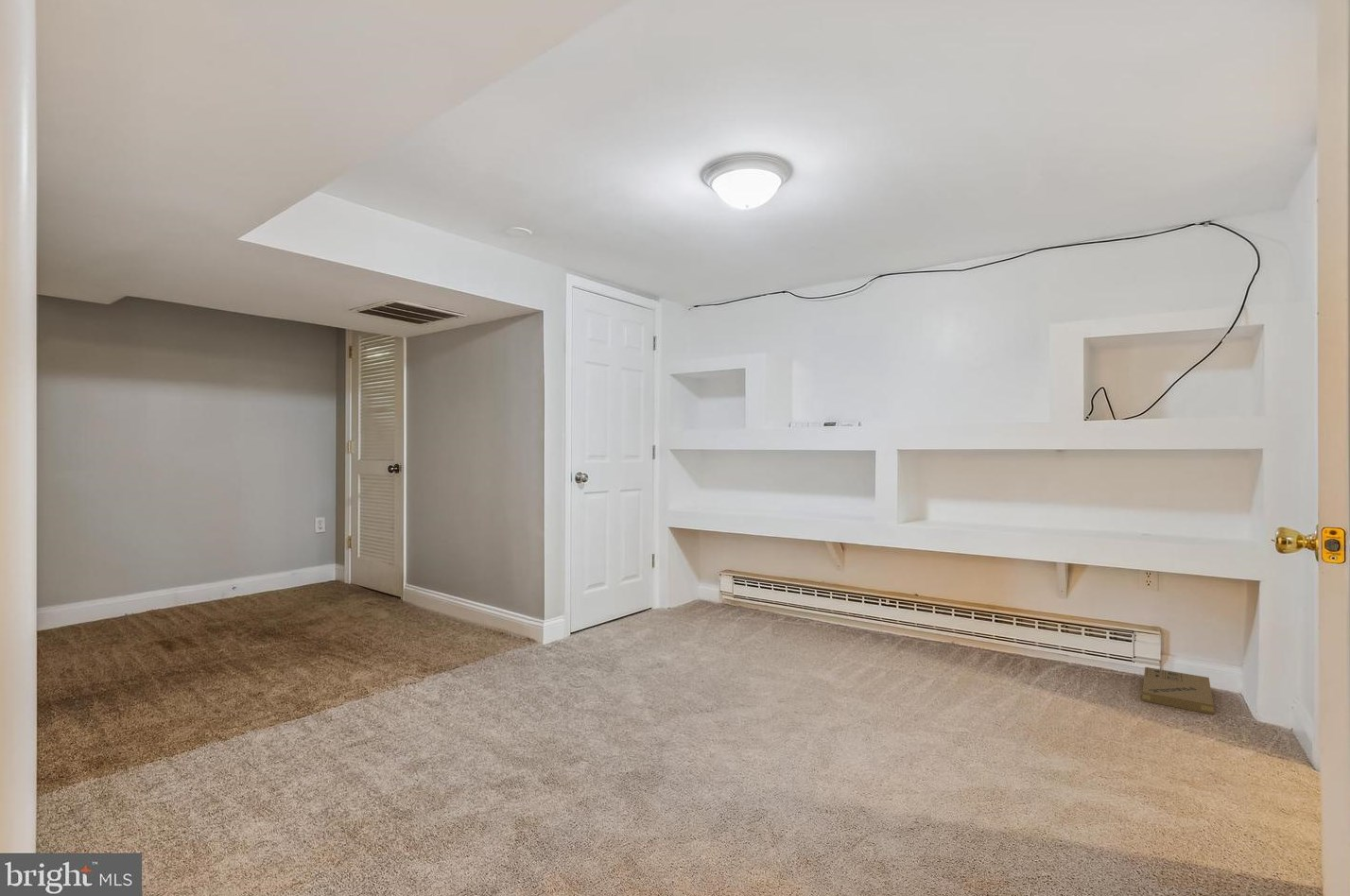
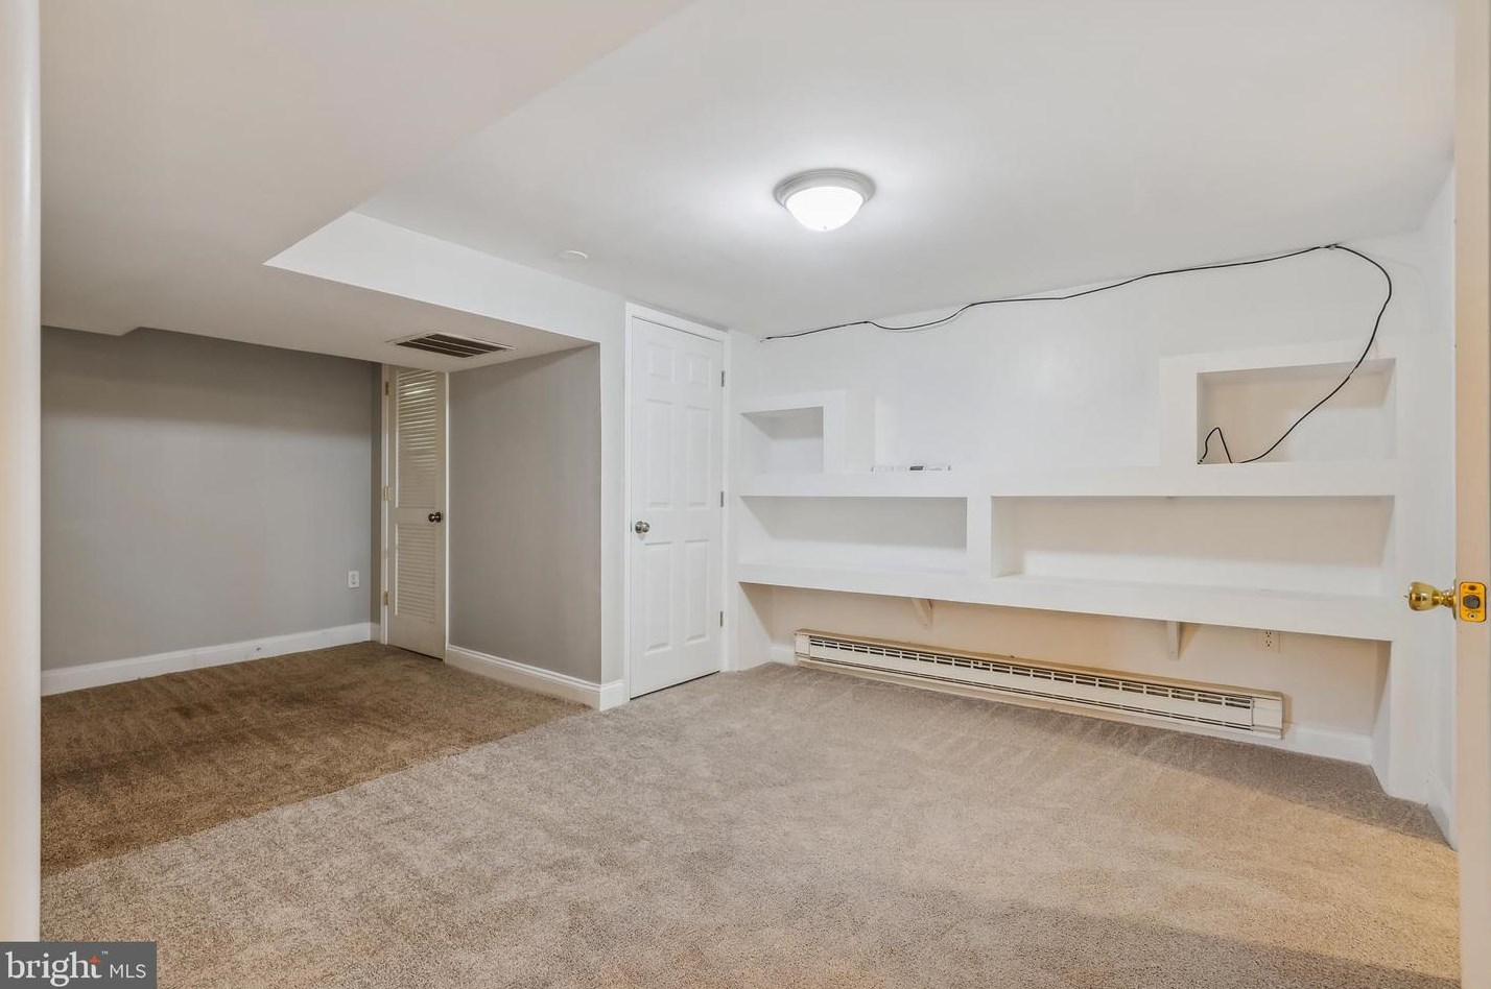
- cardboard box [1142,666,1215,715]
